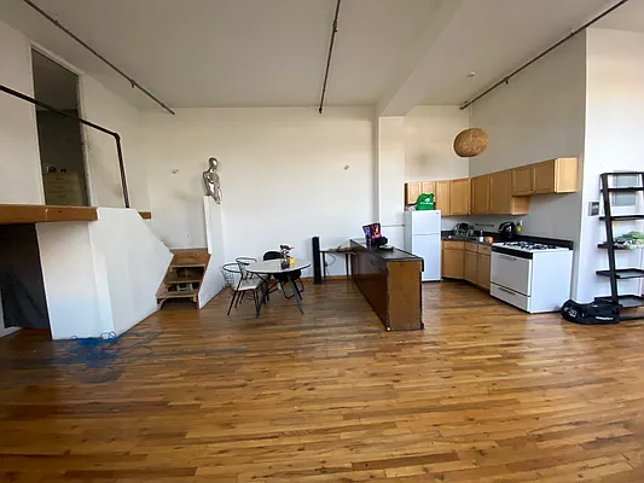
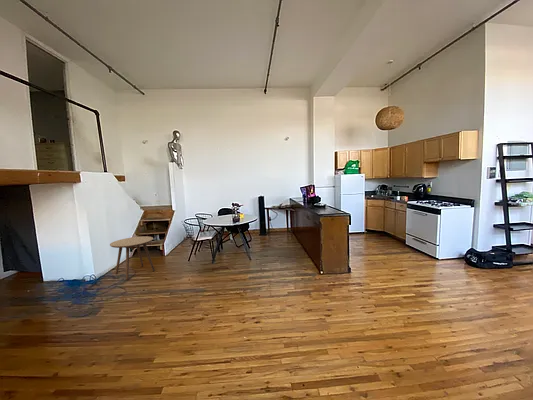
+ side table [109,235,156,281]
